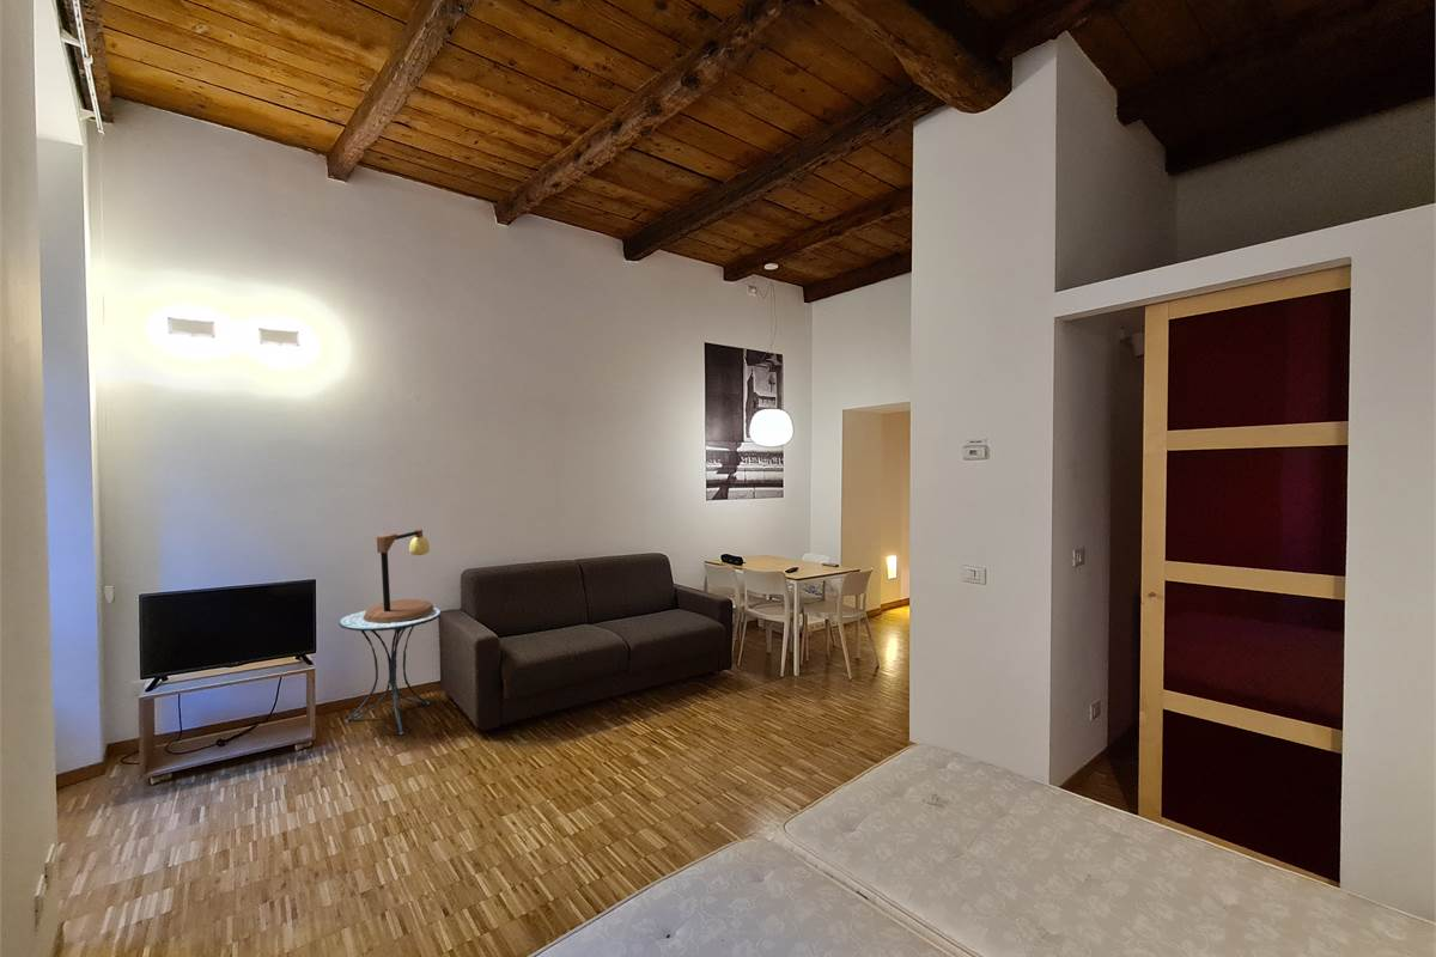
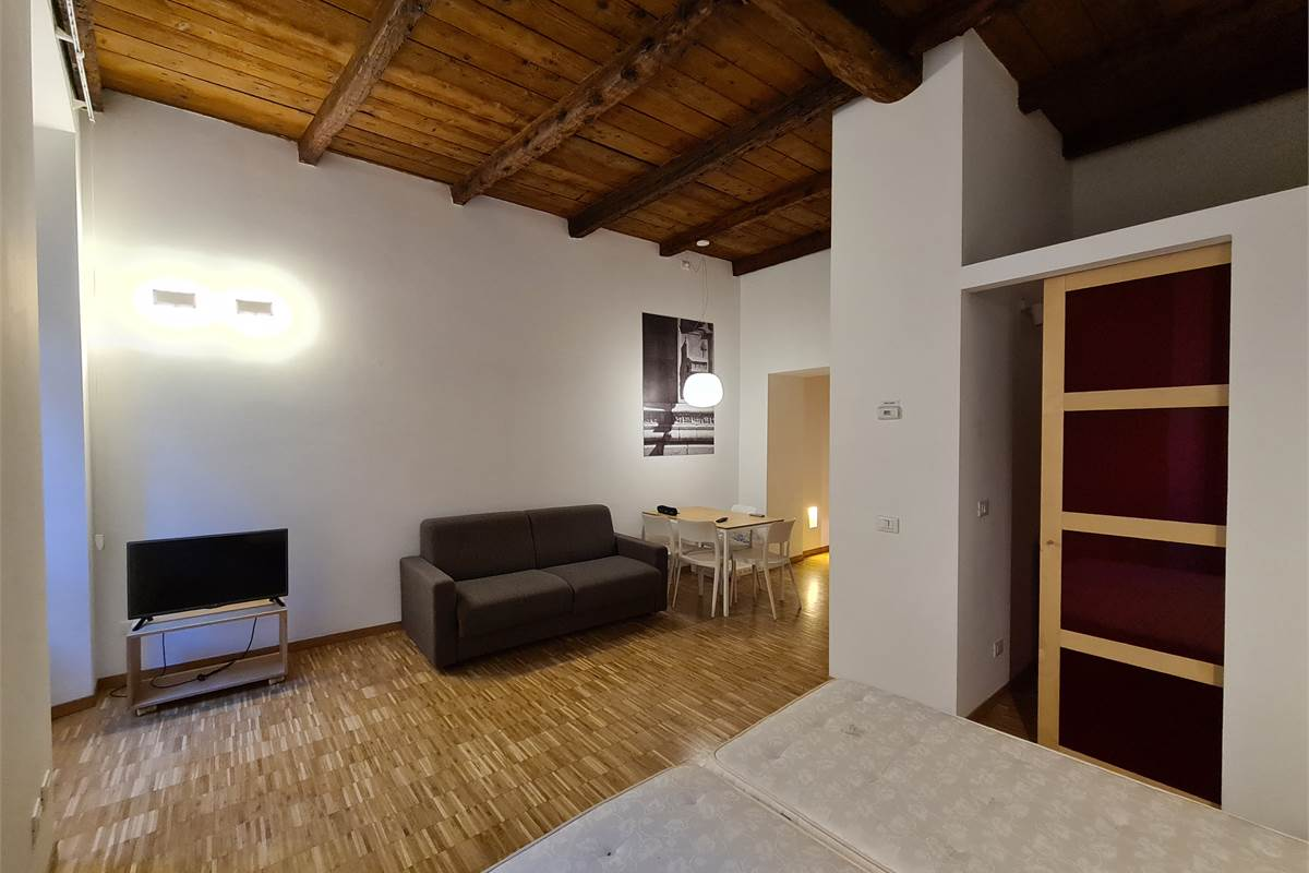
- table lamp [363,529,434,623]
- side table [337,606,442,736]
